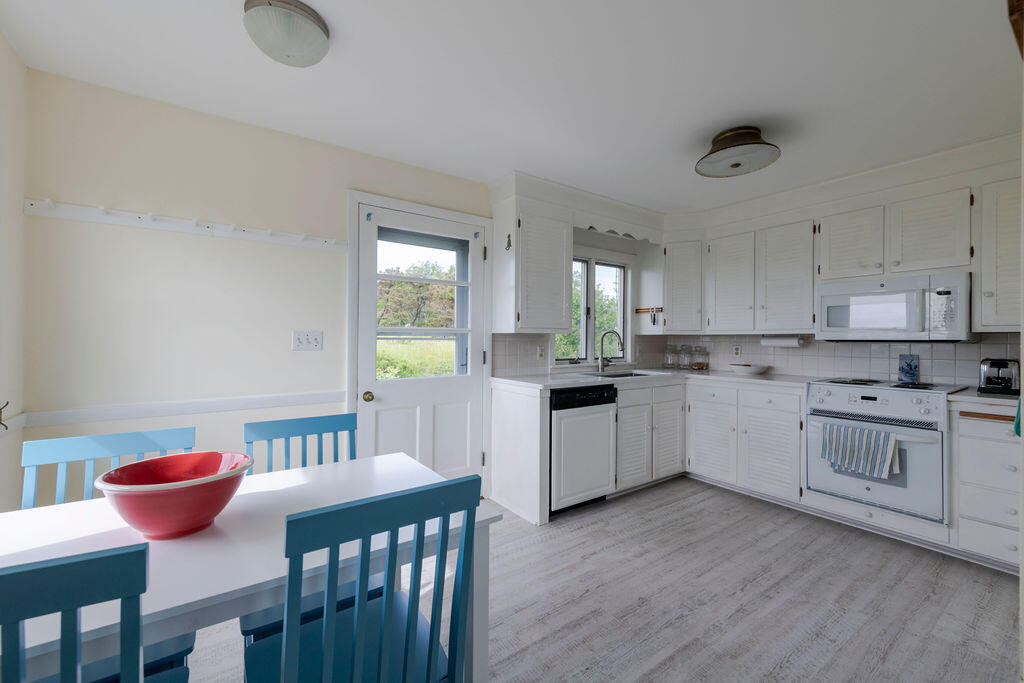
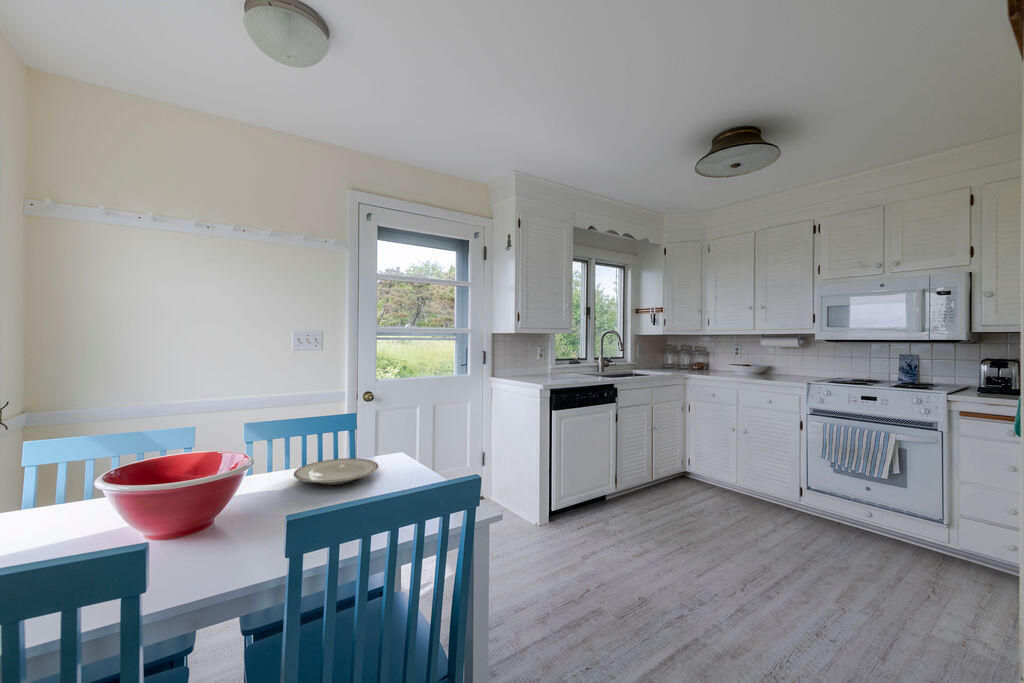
+ plate [293,457,380,486]
